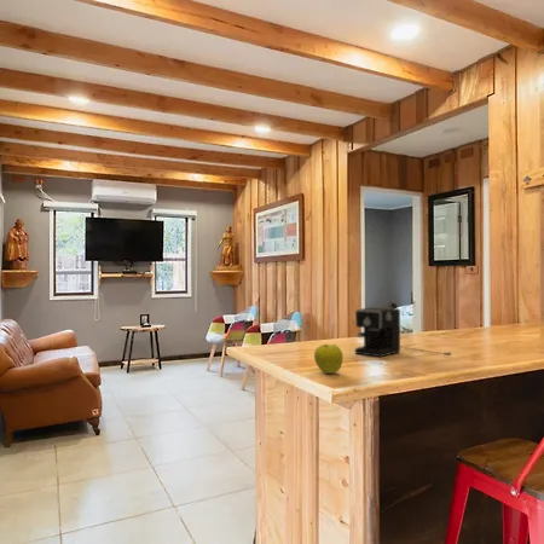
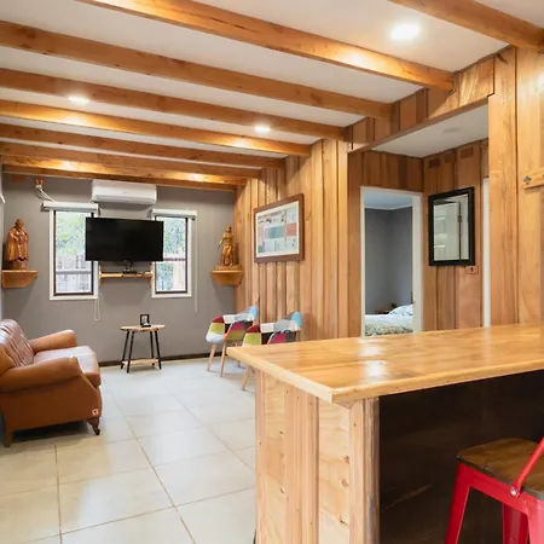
- coffee maker [354,306,452,358]
- fruit [313,343,345,375]
